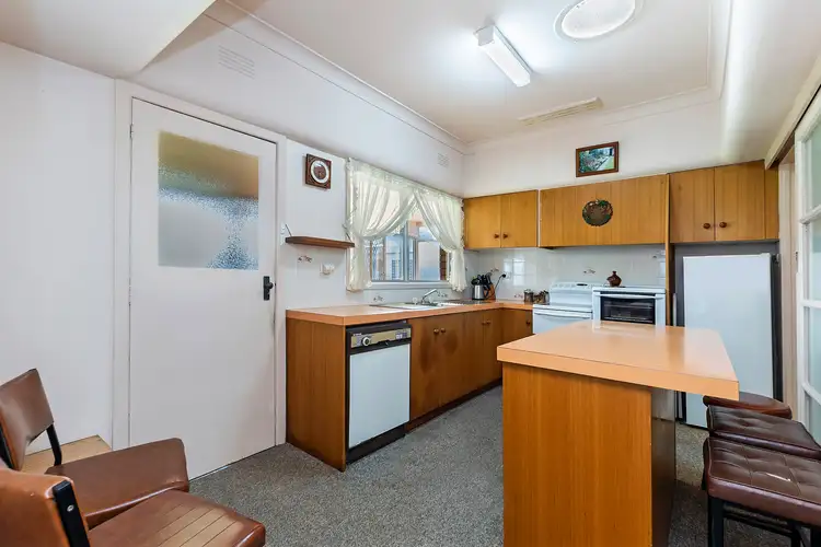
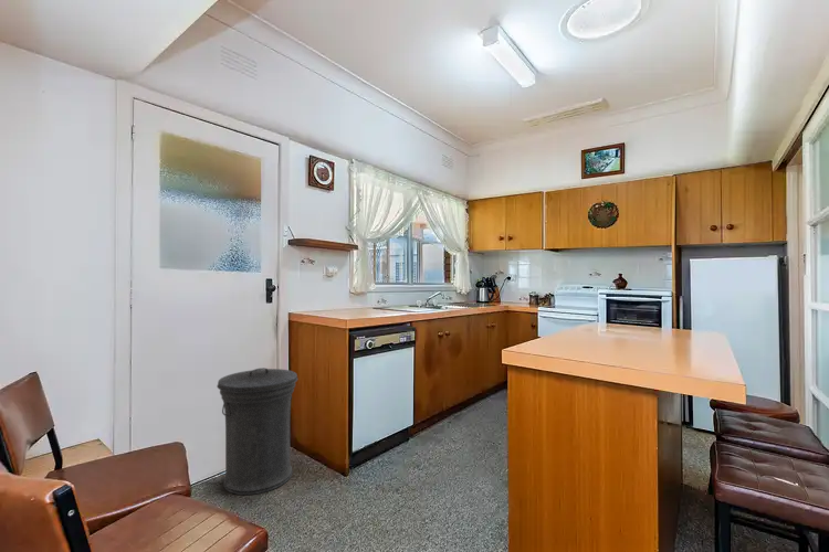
+ trash can [216,367,298,496]
